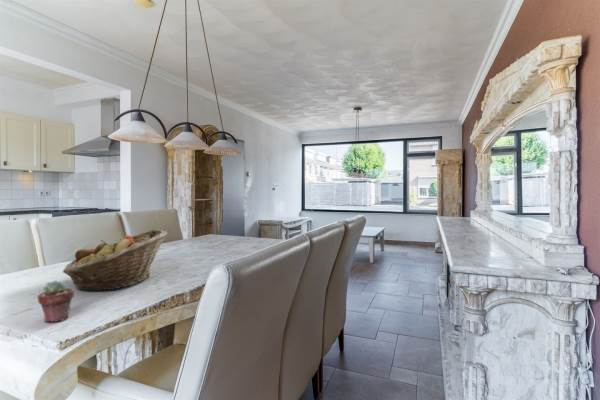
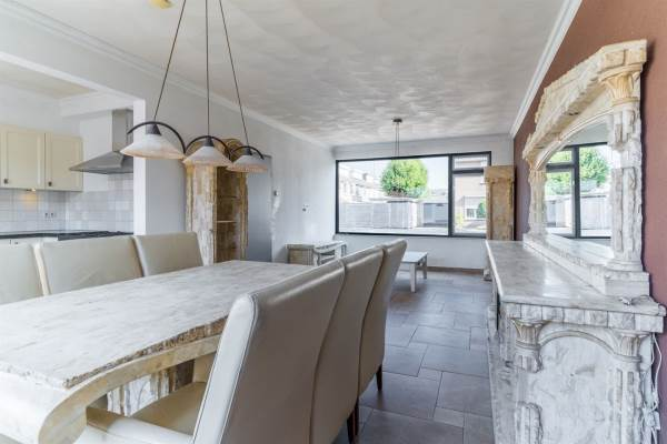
- potted succulent [37,280,75,323]
- fruit basket [62,229,169,292]
